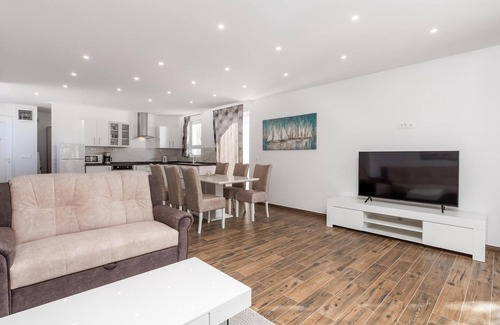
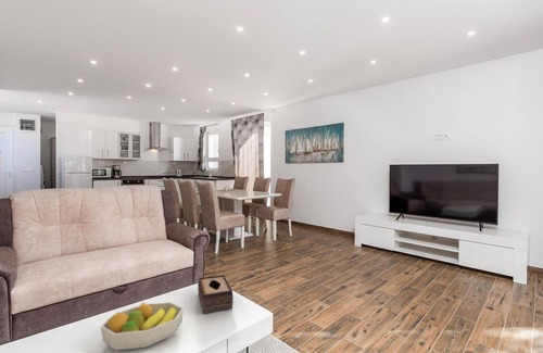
+ tissue box [197,274,235,315]
+ fruit bowl [99,301,185,351]
